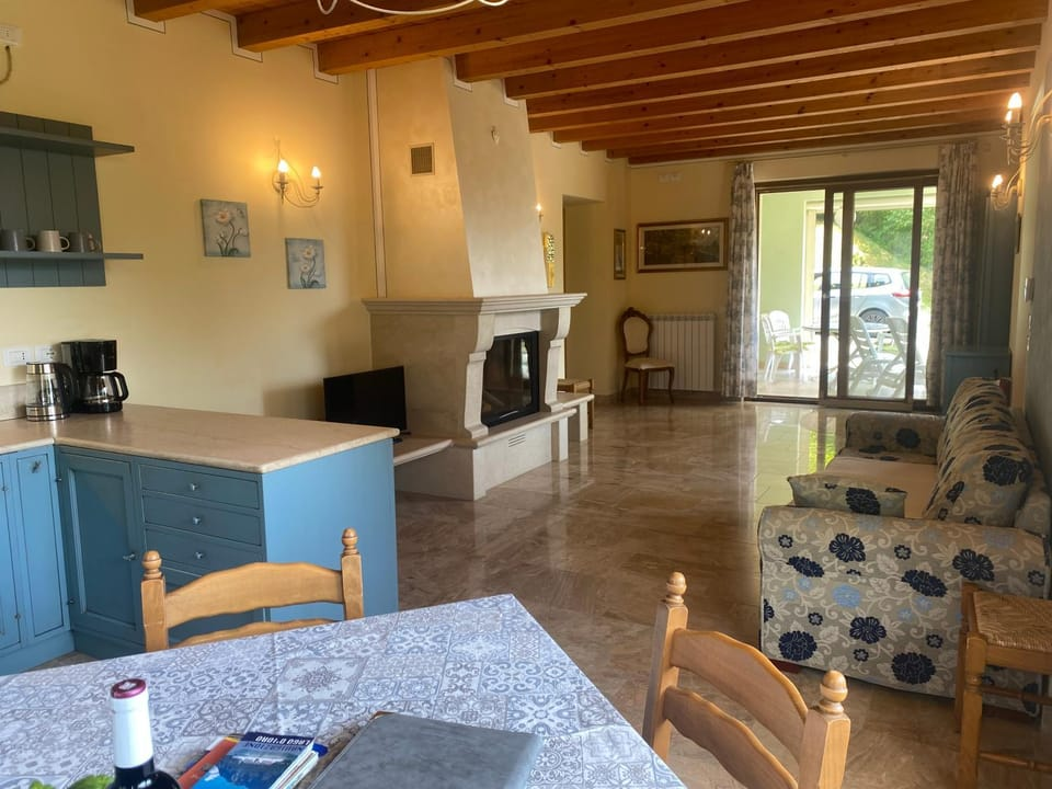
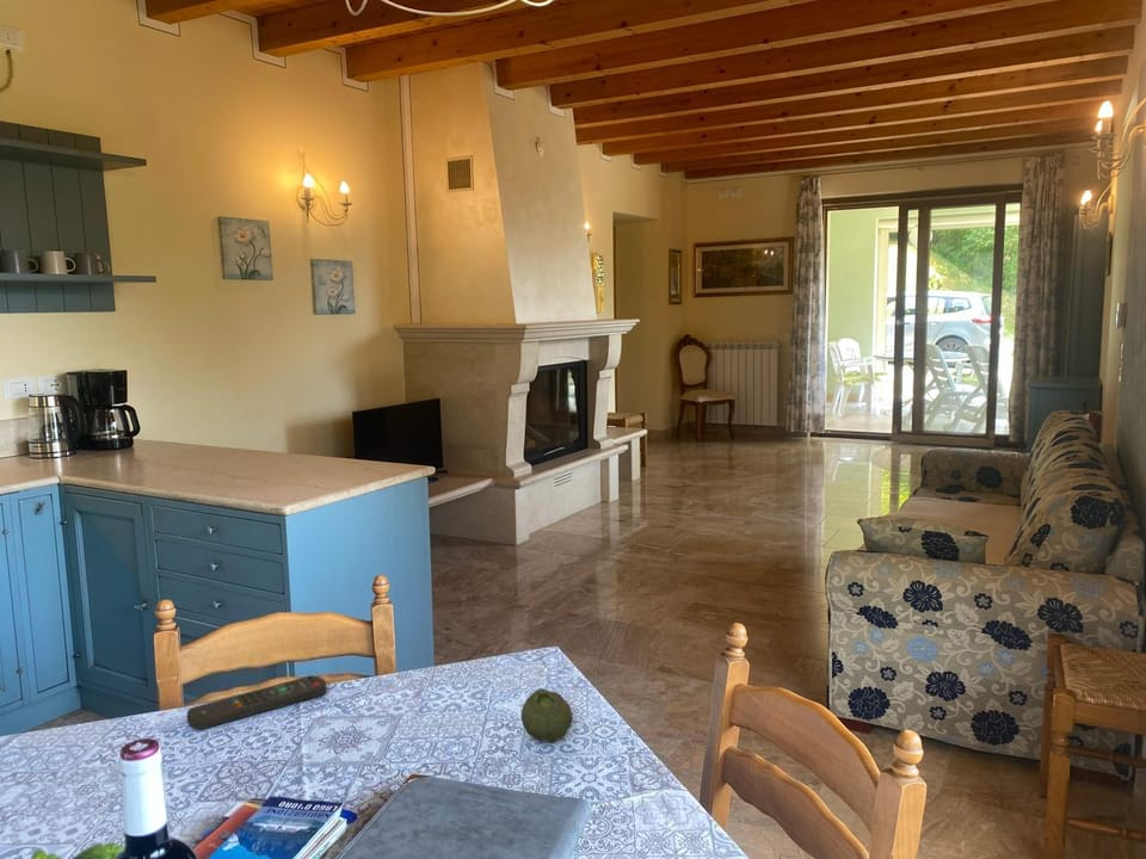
+ fruit [519,687,574,743]
+ remote control [186,674,327,730]
